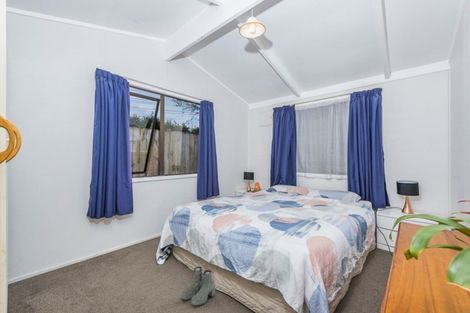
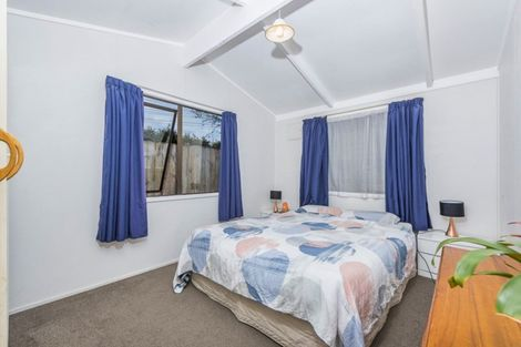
- boots [181,266,216,307]
